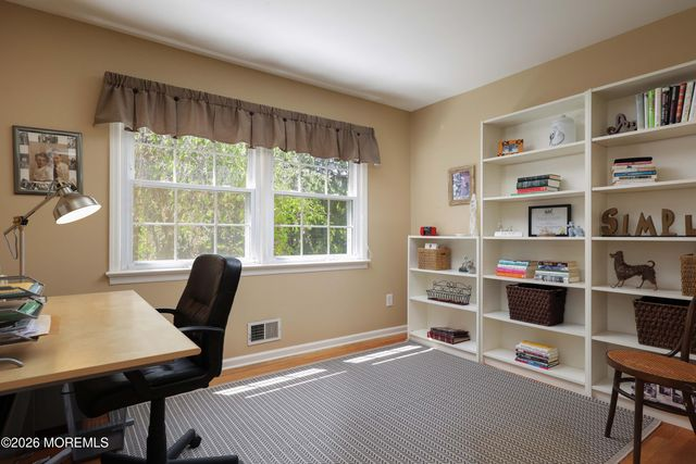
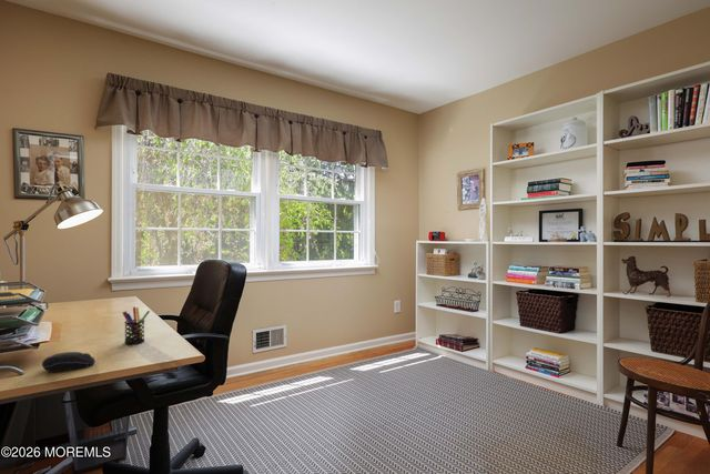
+ computer mouse [41,351,97,373]
+ pen holder [121,306,151,345]
